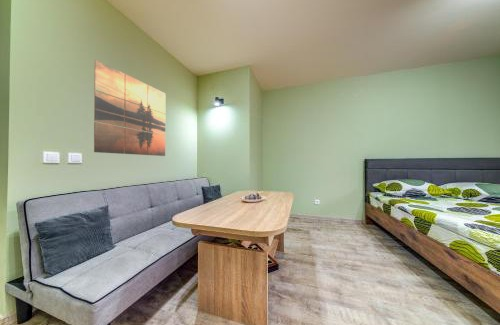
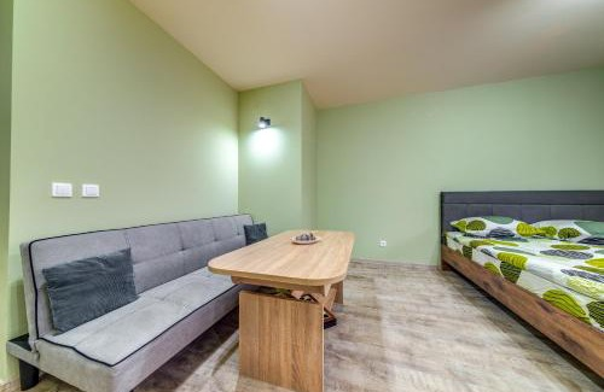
- wall art [93,59,166,157]
